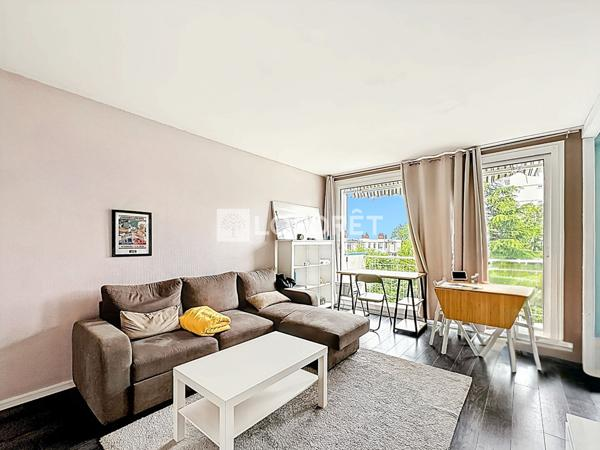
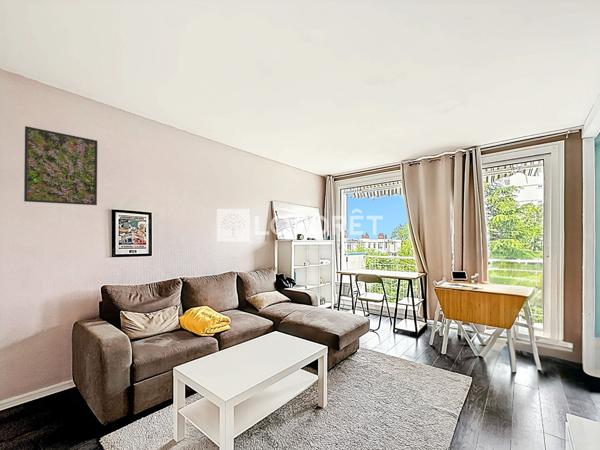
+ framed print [23,125,98,206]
